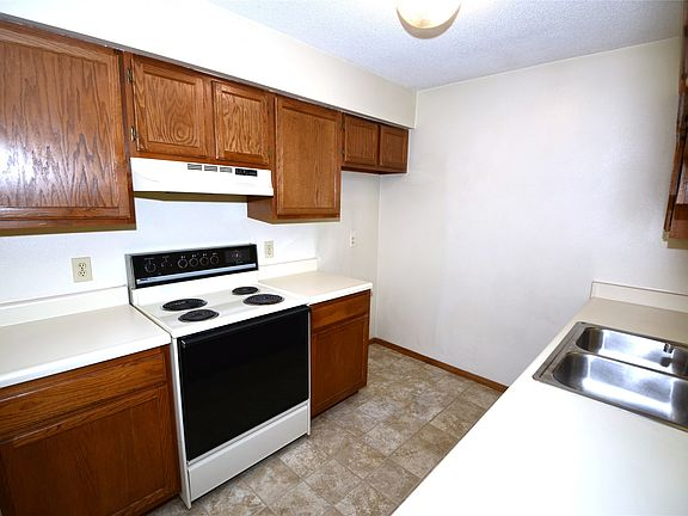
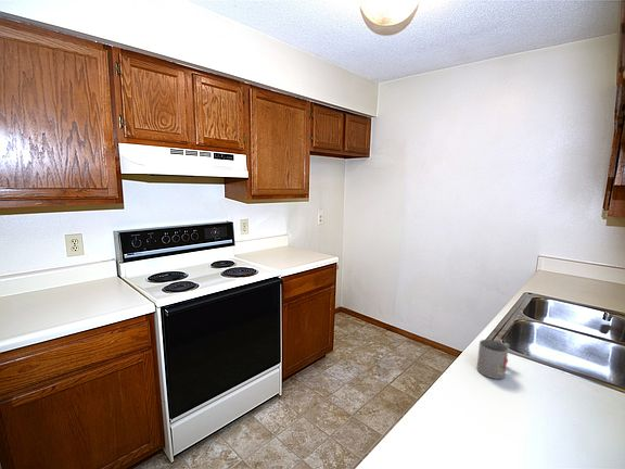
+ mug [476,339,511,380]
